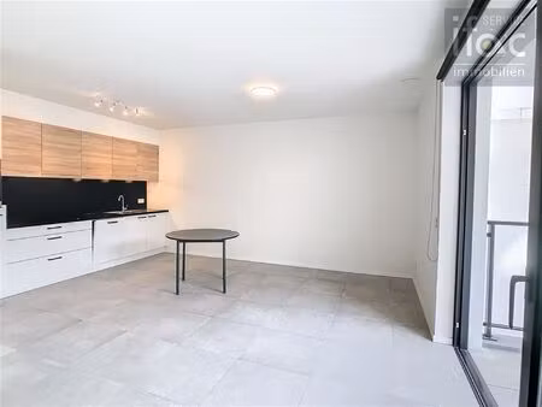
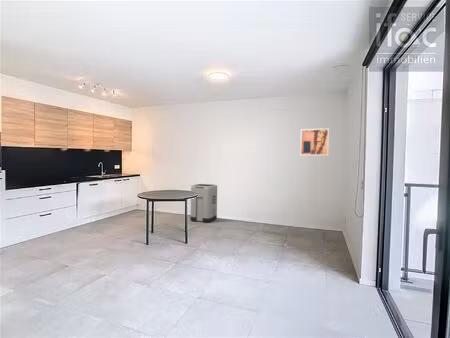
+ wall art [299,127,330,157]
+ trash can [190,183,218,223]
